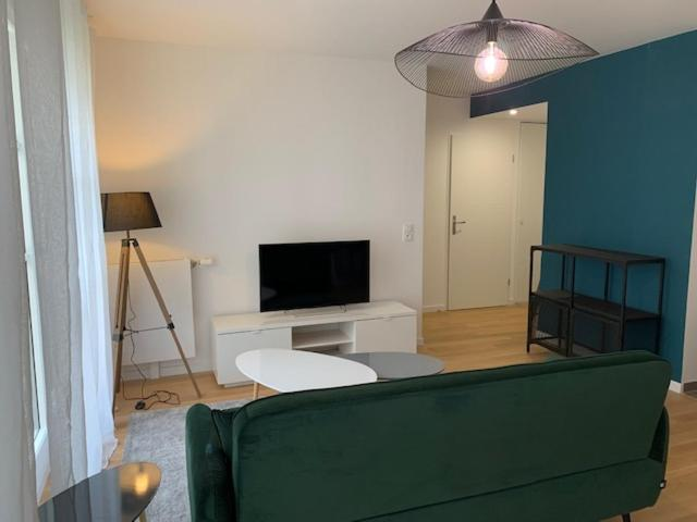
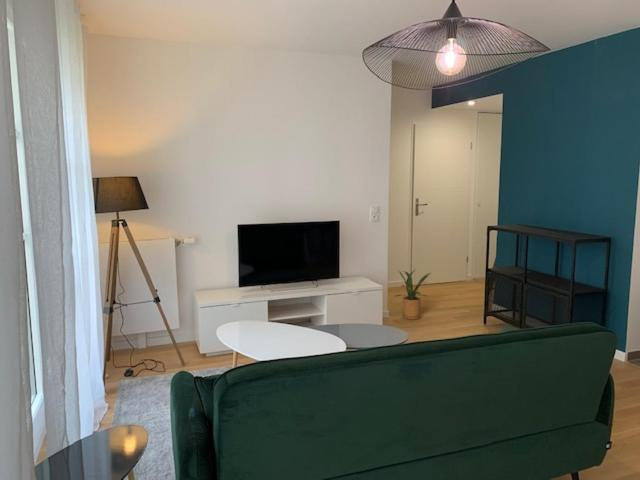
+ house plant [393,268,432,320]
